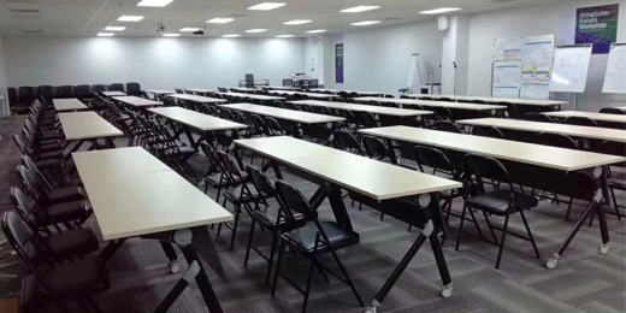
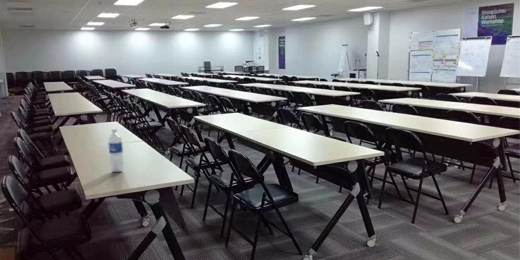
+ water bottle [107,127,125,173]
